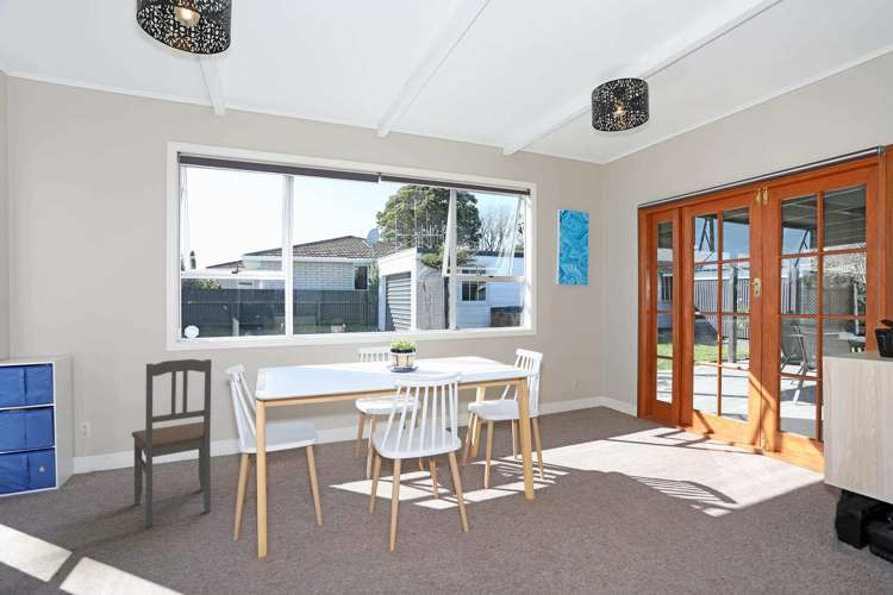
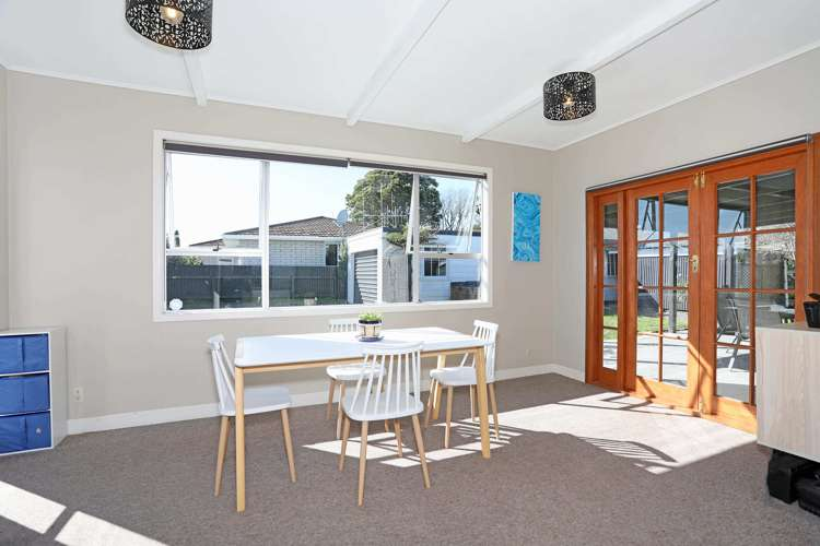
- dining chair [131,358,212,528]
